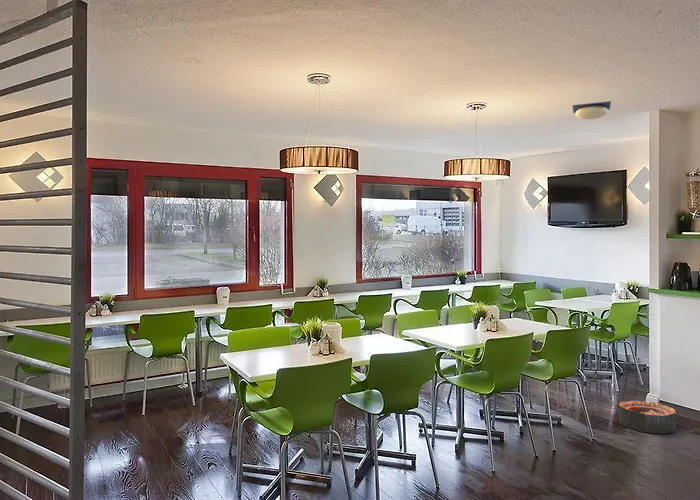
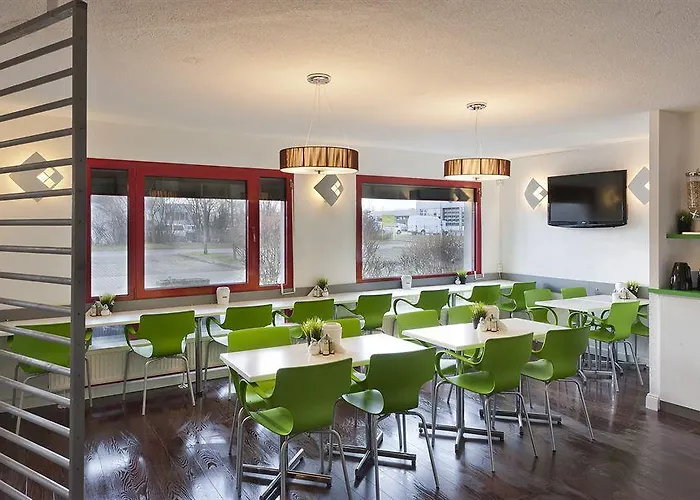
- ceiling light fixture [571,100,612,120]
- basket [618,400,677,435]
